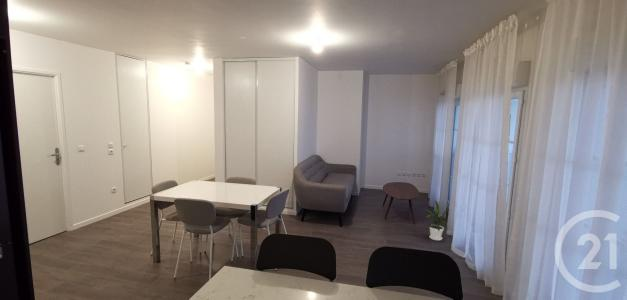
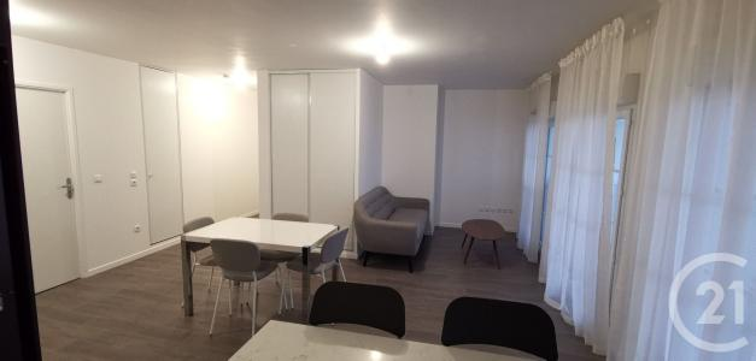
- house plant [422,199,452,242]
